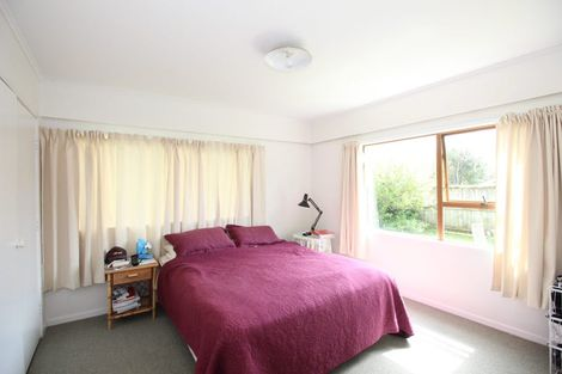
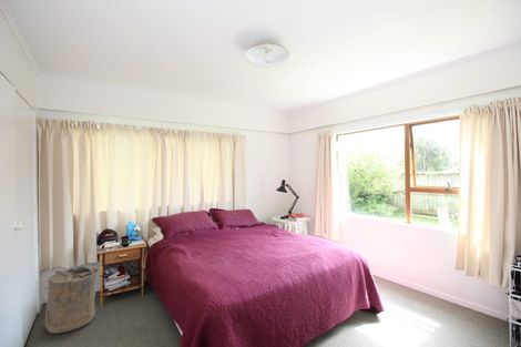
+ laundry hamper [44,265,100,335]
